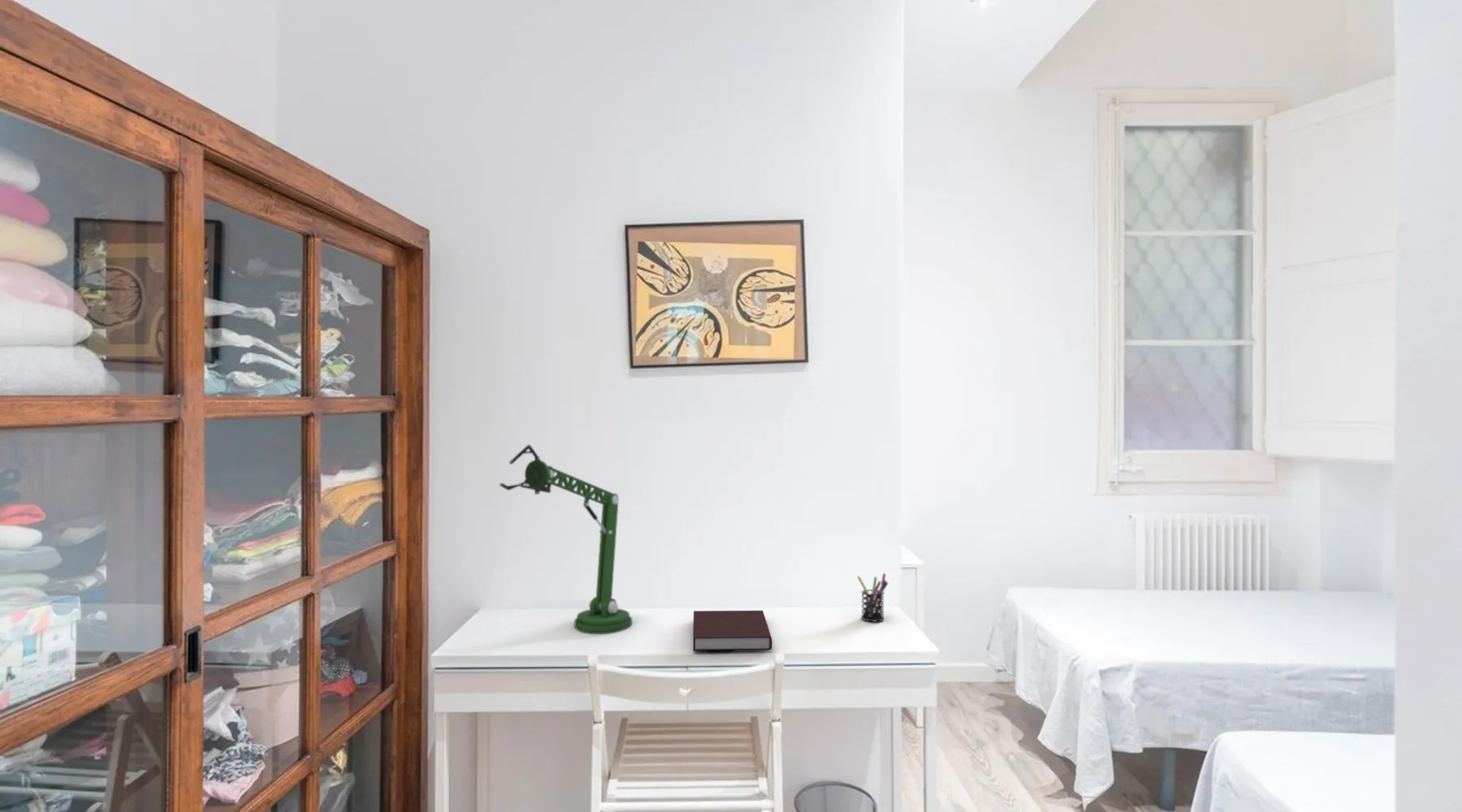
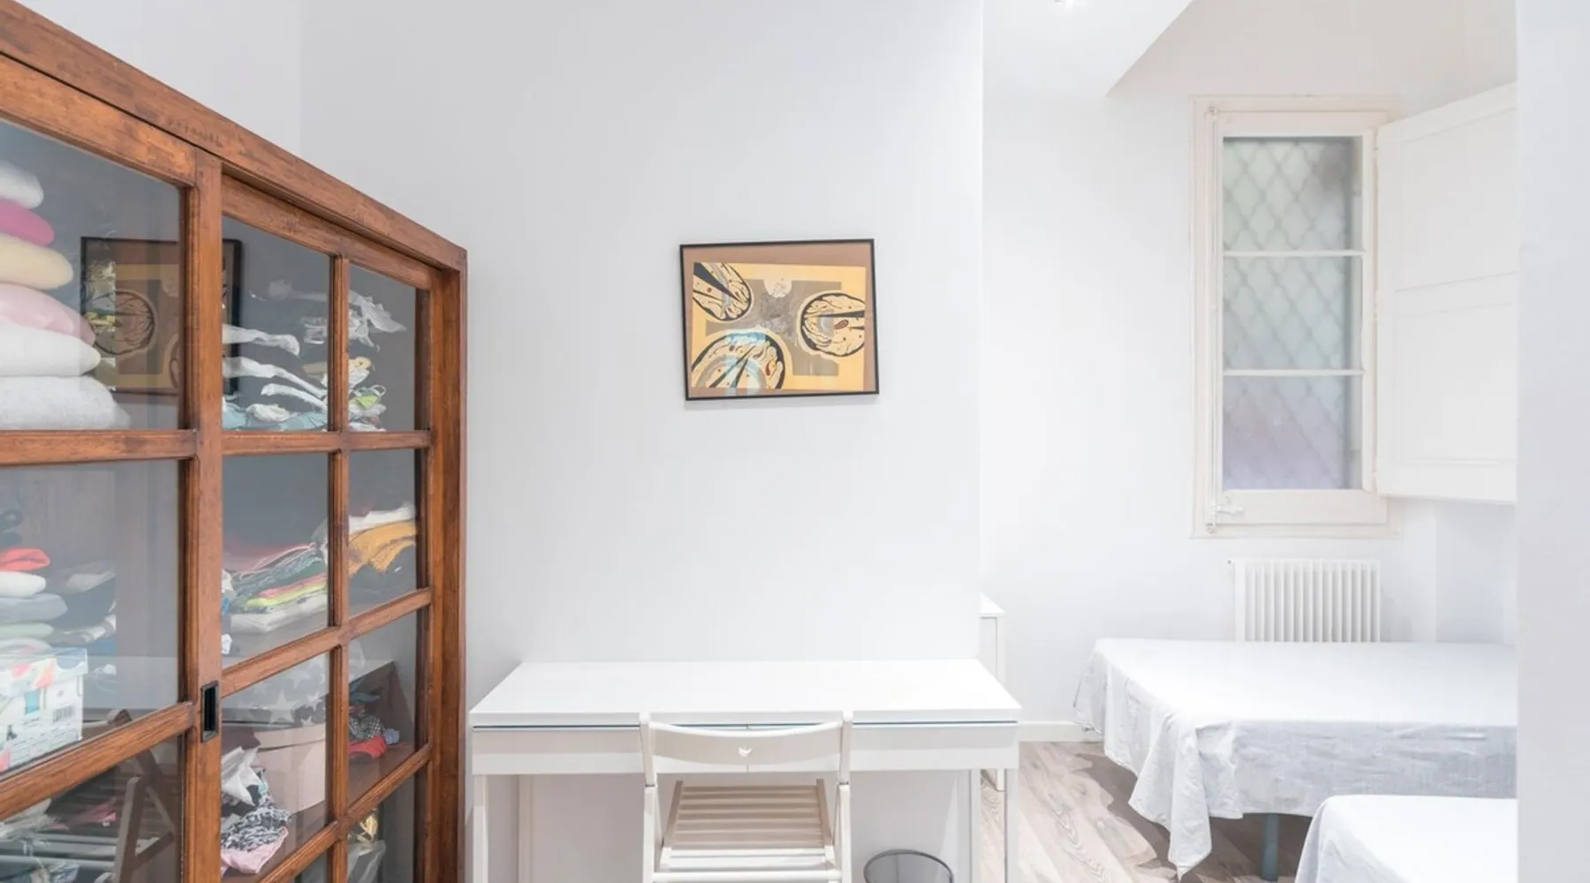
- pen holder [857,572,889,623]
- notebook [692,610,773,651]
- desk lamp [499,443,633,635]
